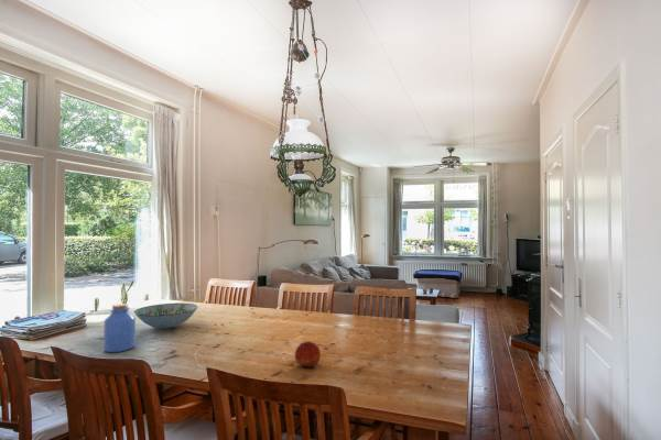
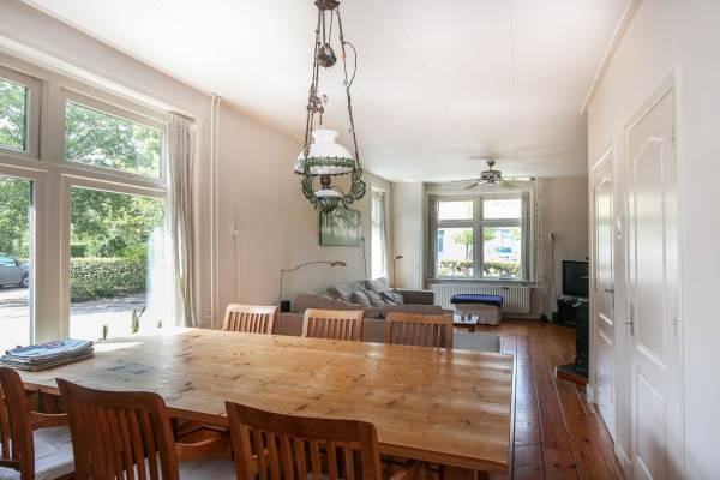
- fruit [294,340,322,370]
- jar [102,302,137,353]
- decorative bowl [133,302,198,330]
